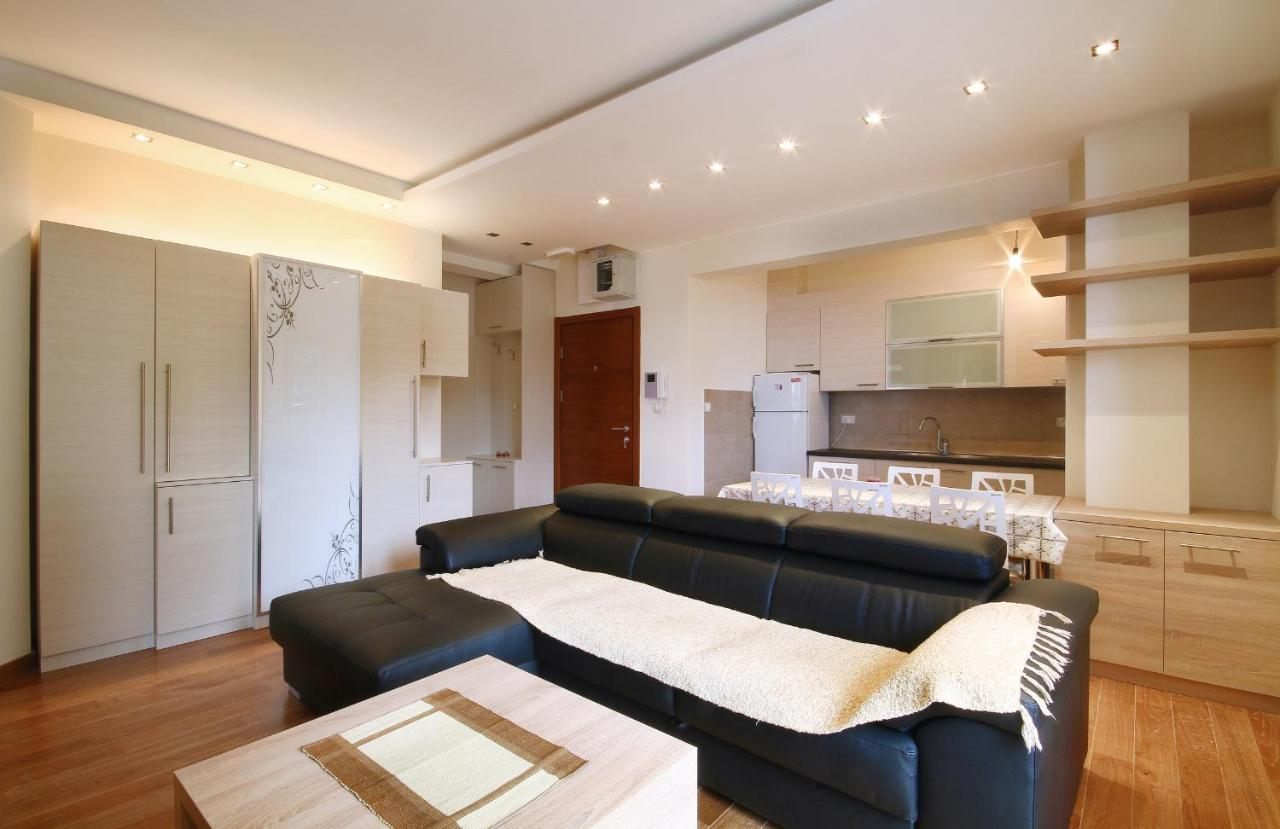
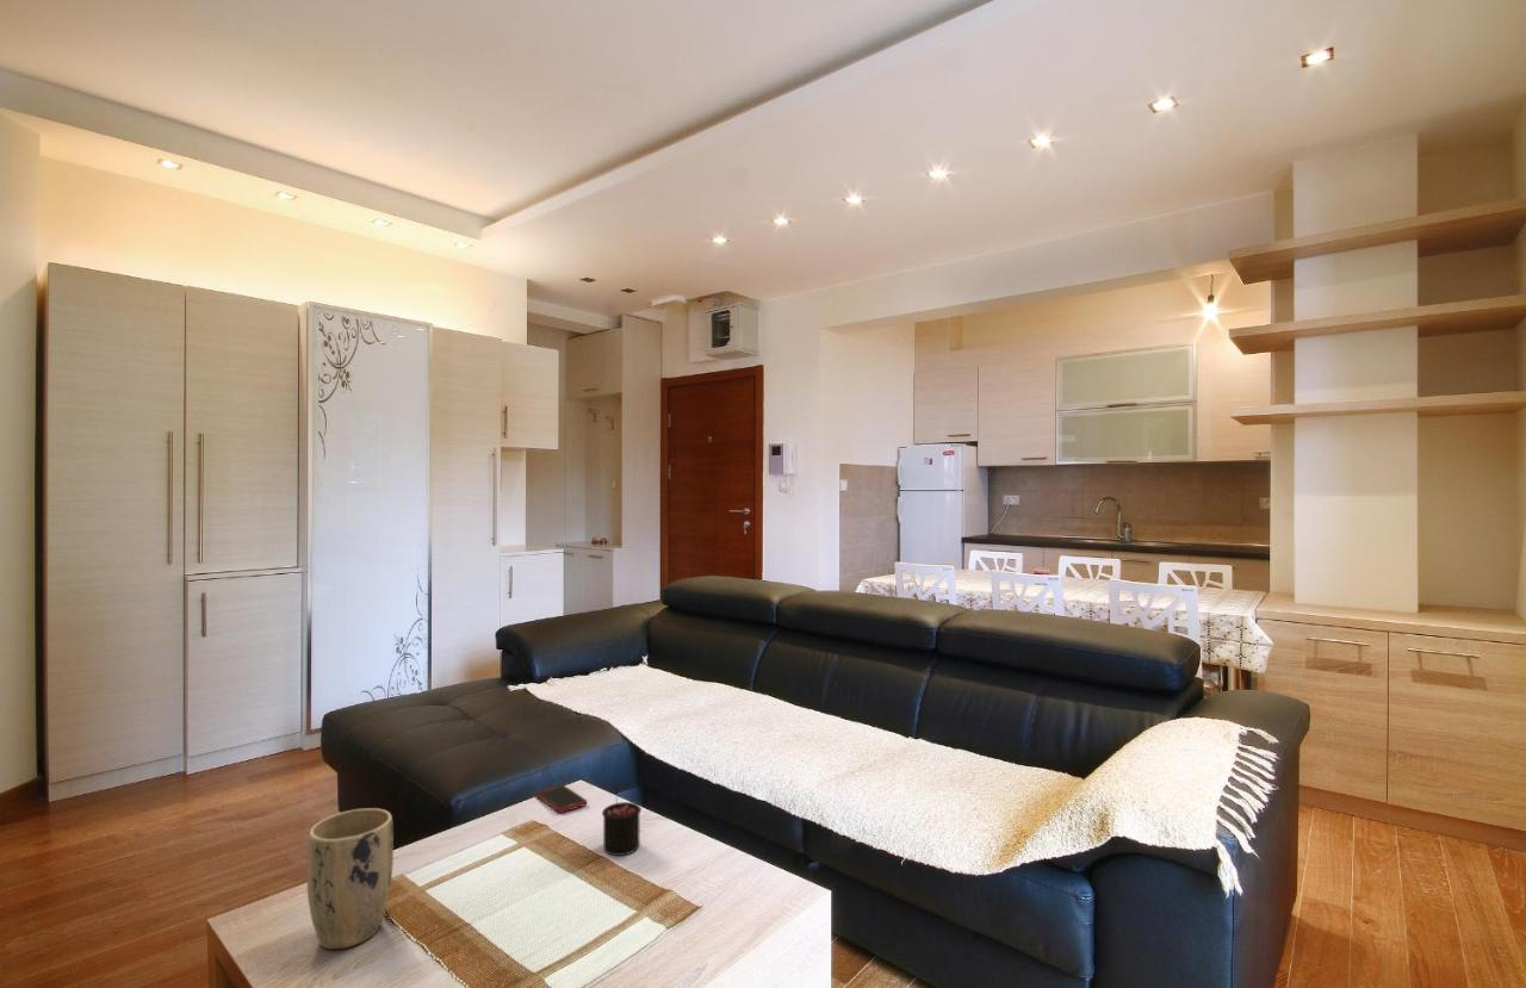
+ plant pot [305,807,395,951]
+ candle [601,787,643,857]
+ cell phone [534,783,588,814]
